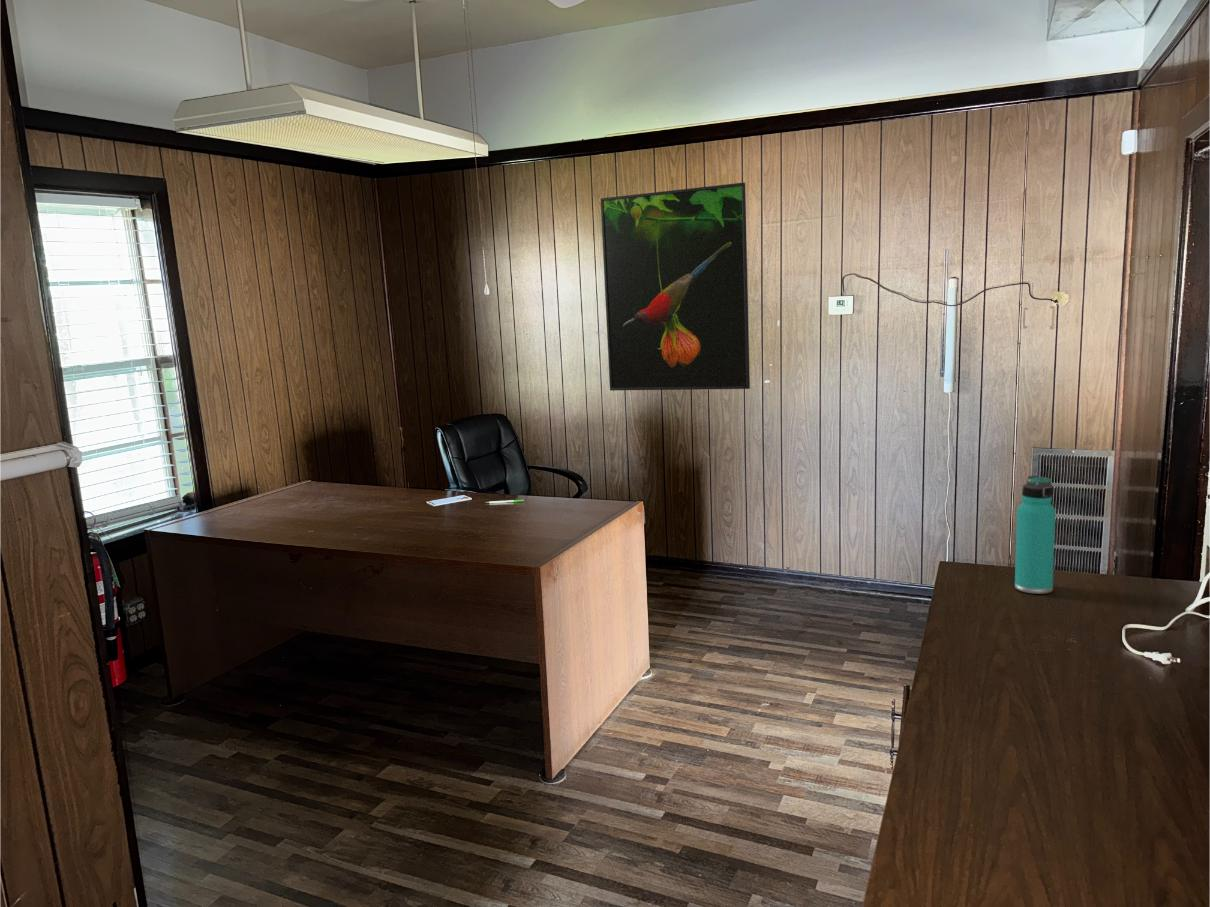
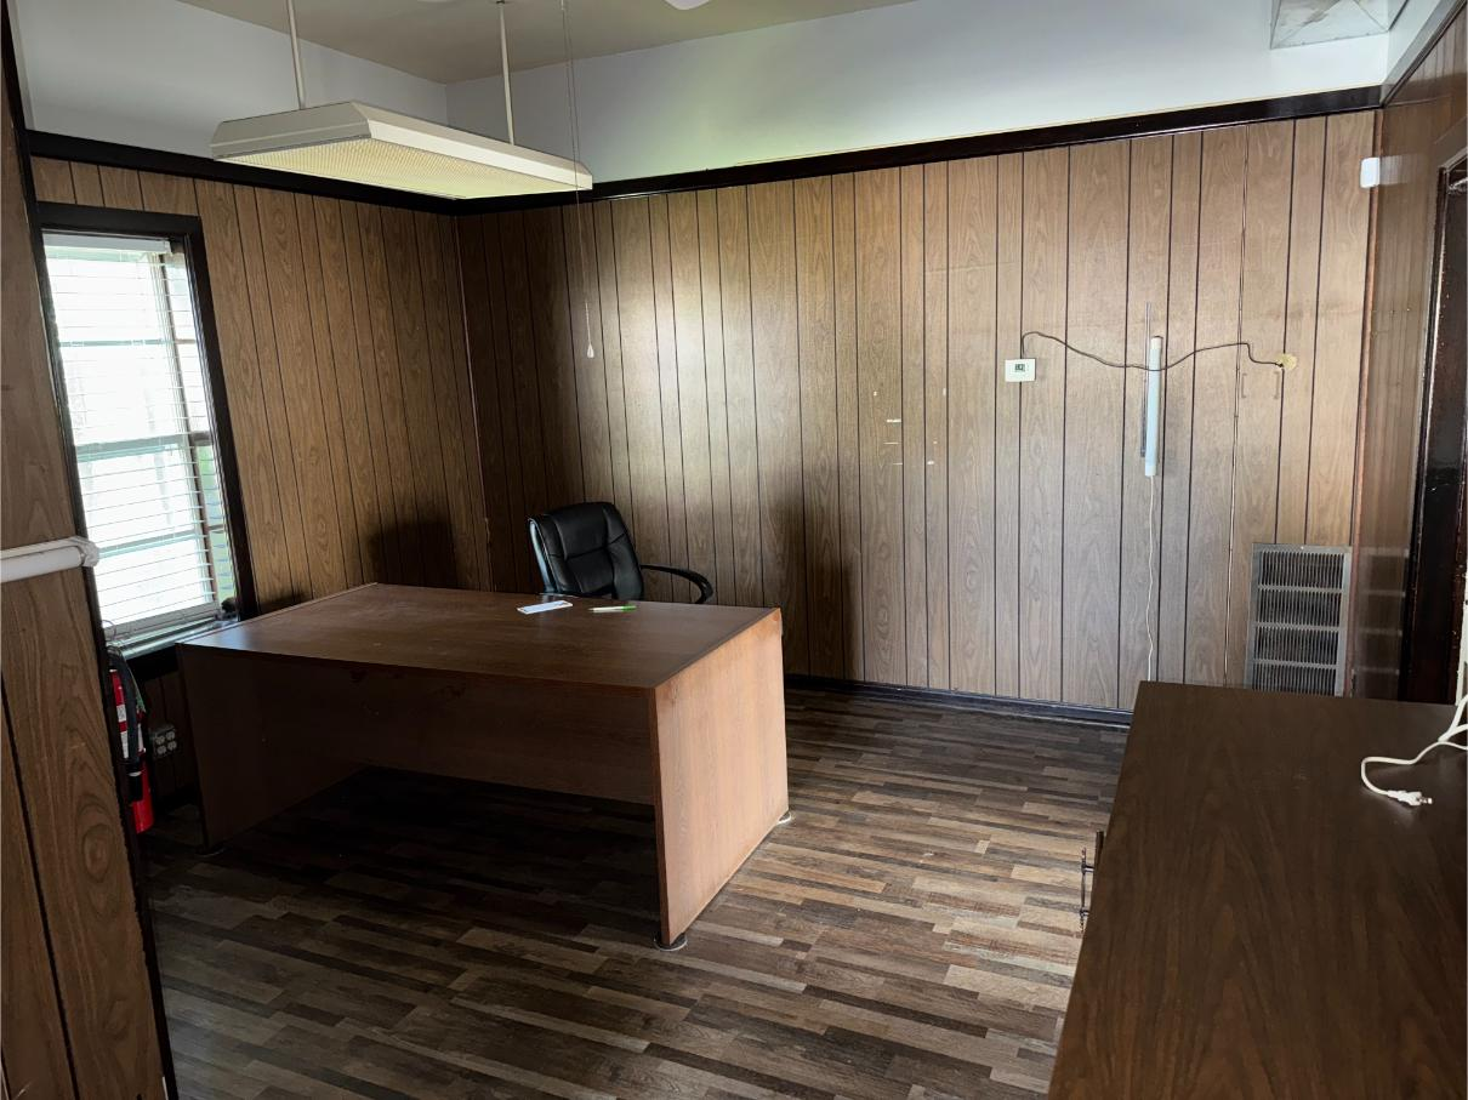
- thermos bottle [1014,475,1057,595]
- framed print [599,181,751,392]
